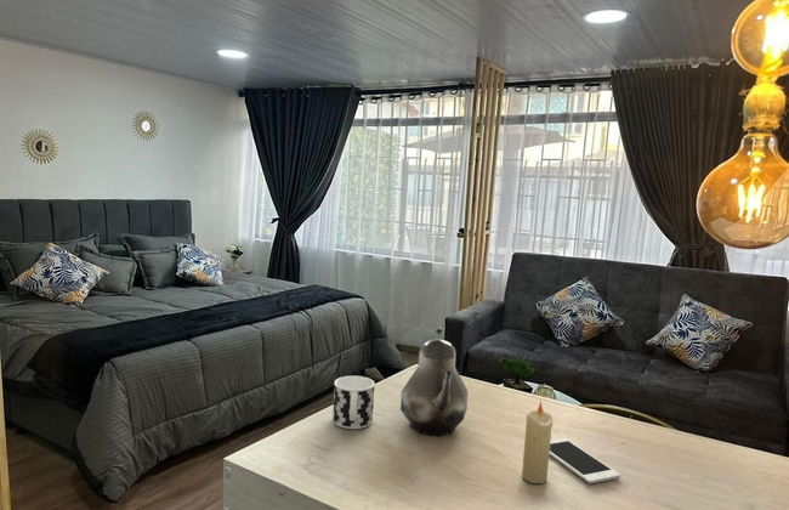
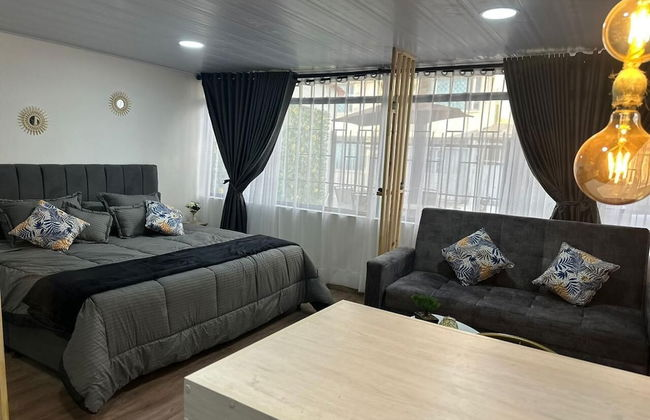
- teapot [399,325,470,437]
- cup [331,375,375,430]
- cell phone [549,437,621,484]
- candle [521,399,554,484]
